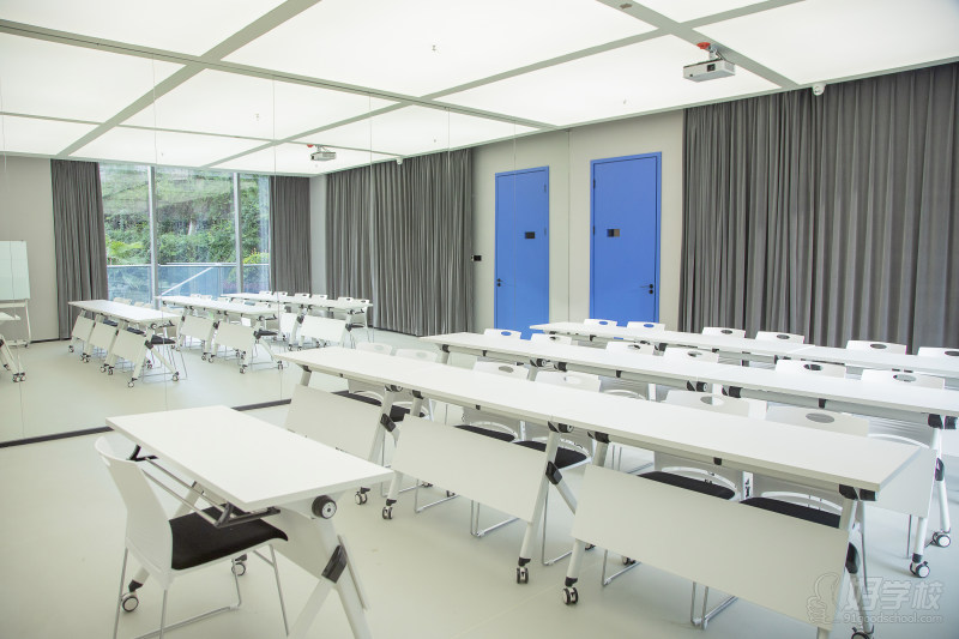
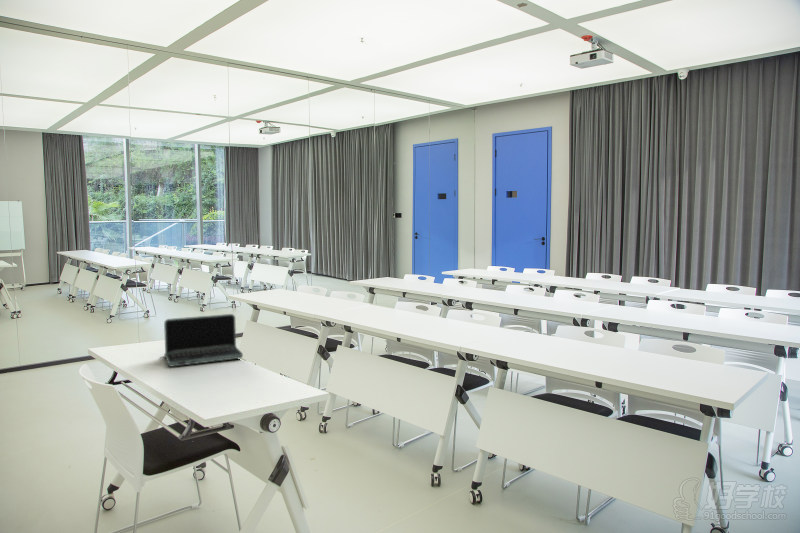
+ laptop [159,313,244,368]
